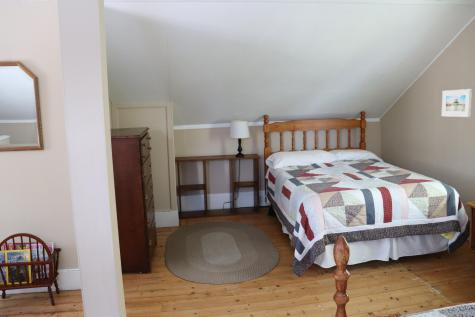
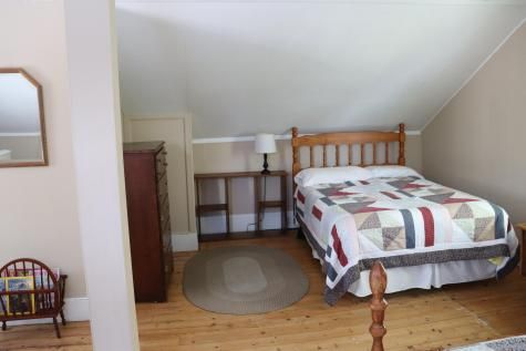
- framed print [441,88,473,118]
